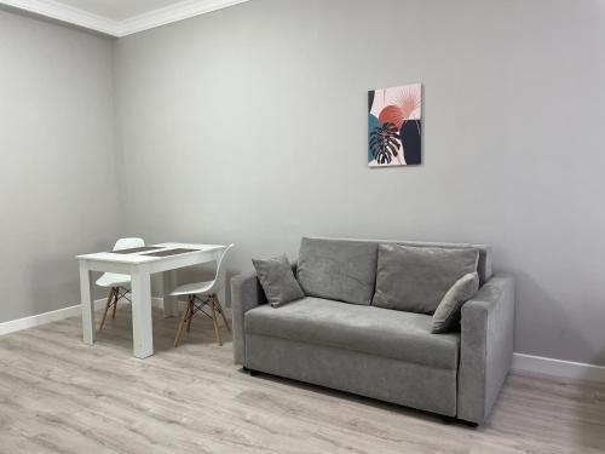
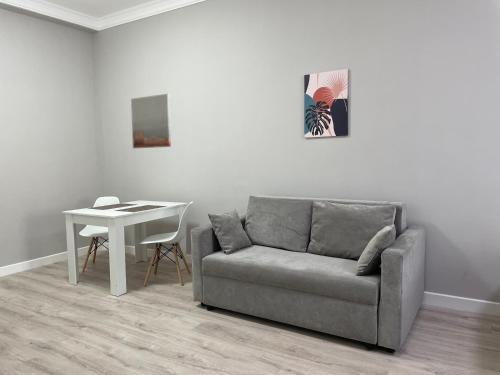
+ wall art [130,93,172,149]
